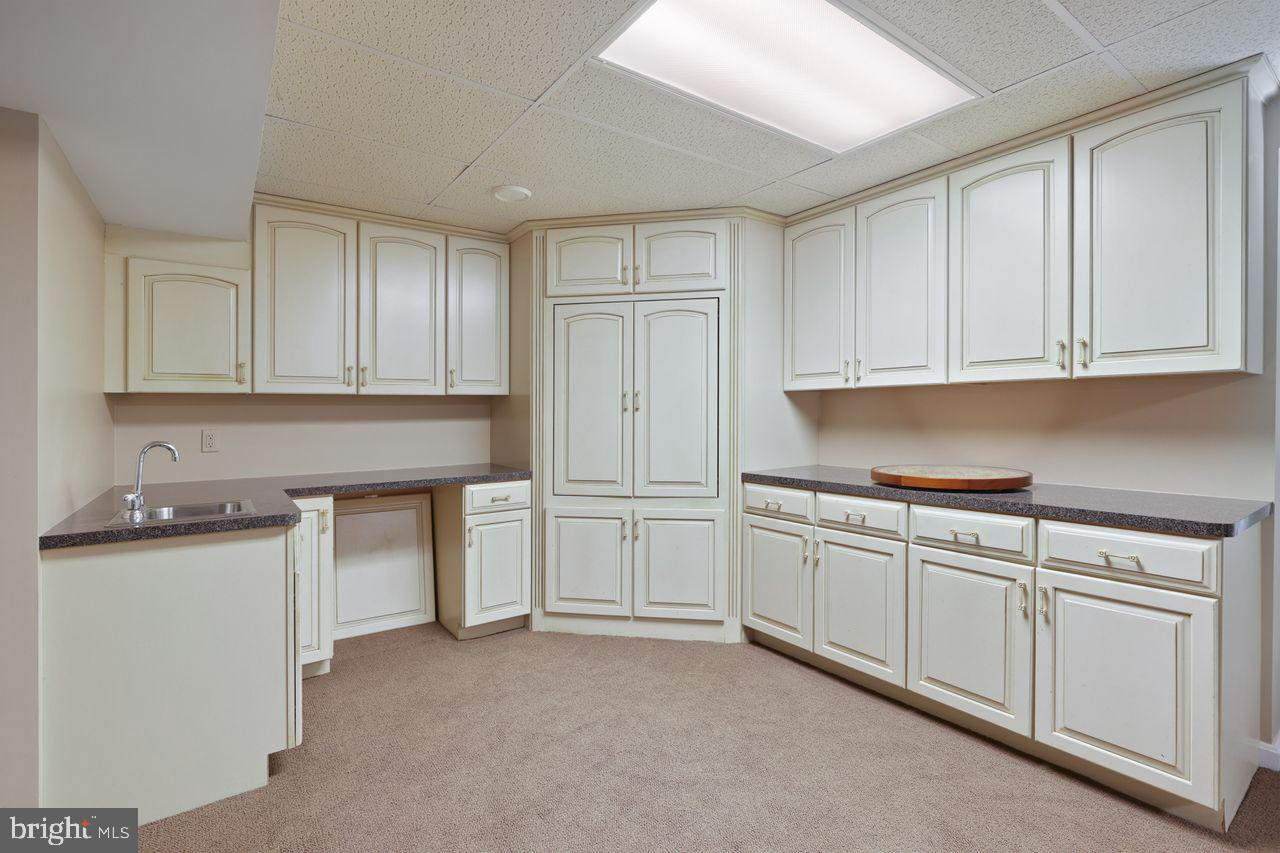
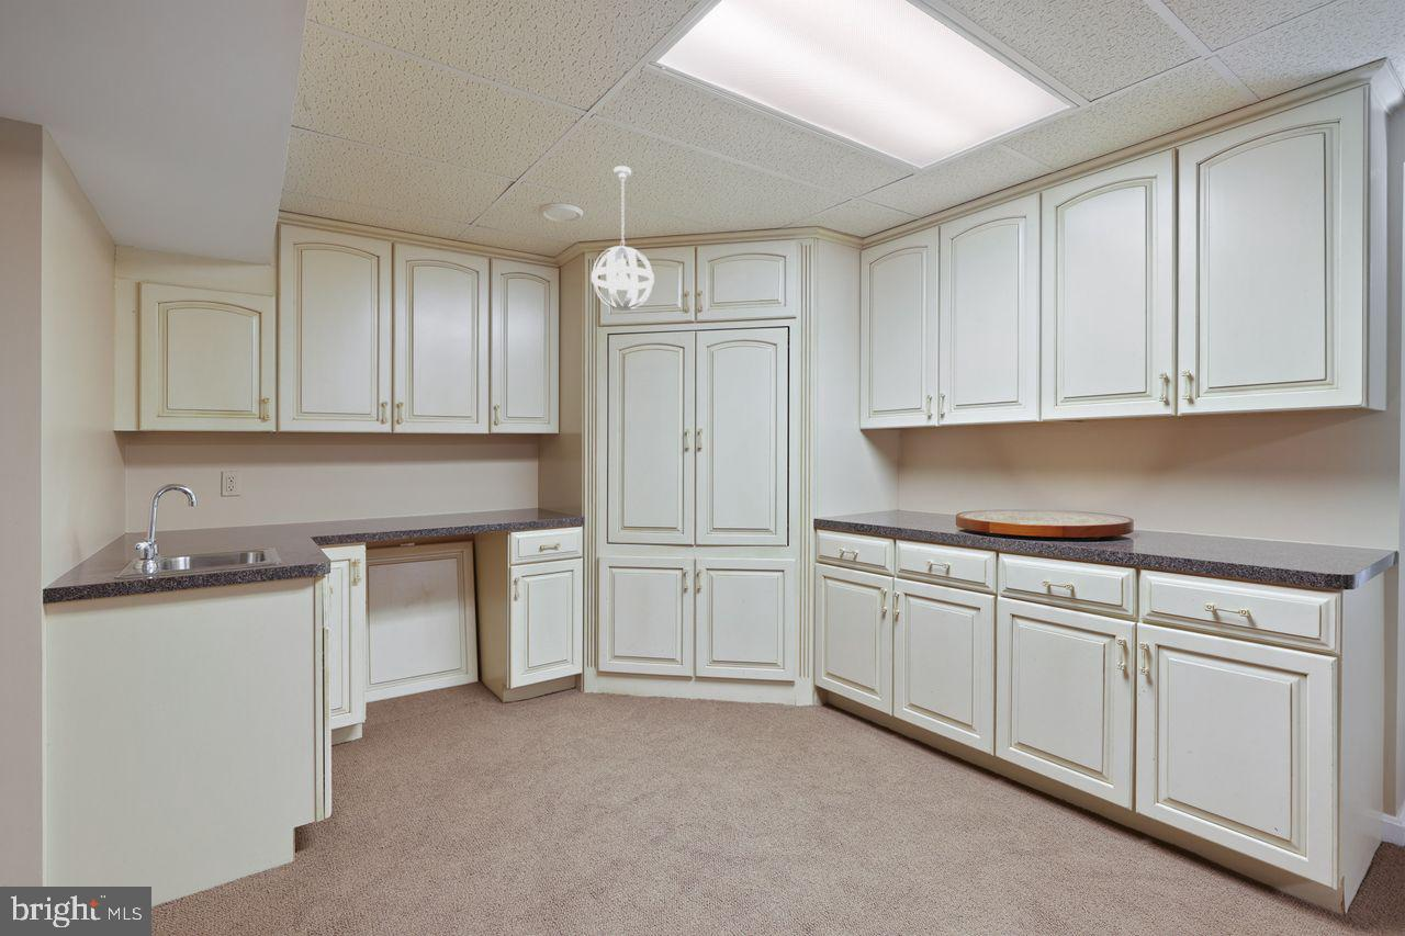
+ pendant light [591,165,655,312]
